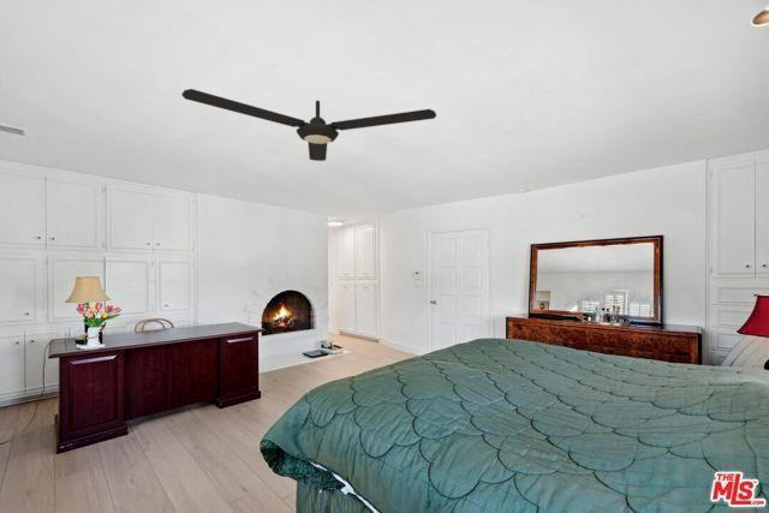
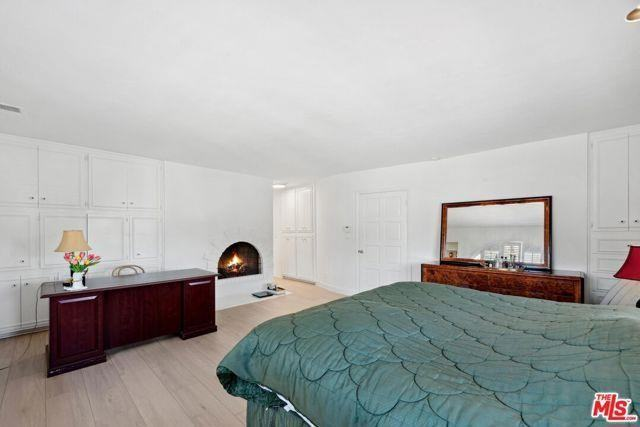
- ceiling fan [180,88,437,162]
